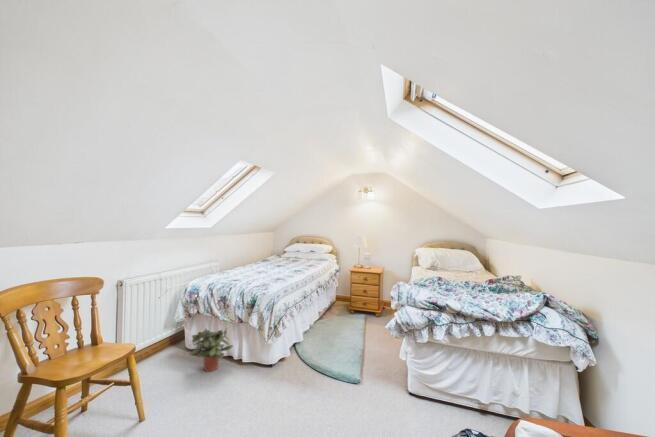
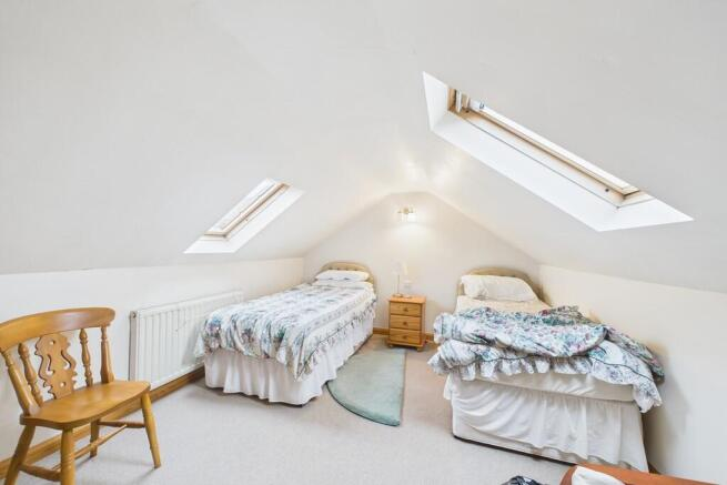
- potted plant [188,326,234,373]
